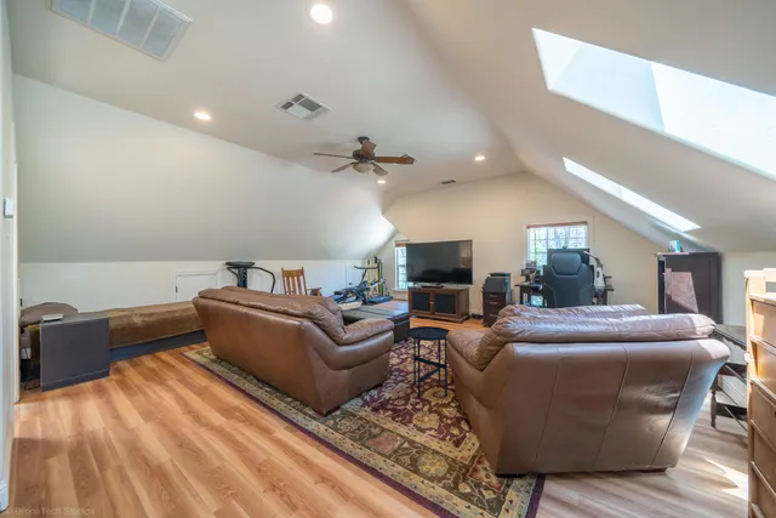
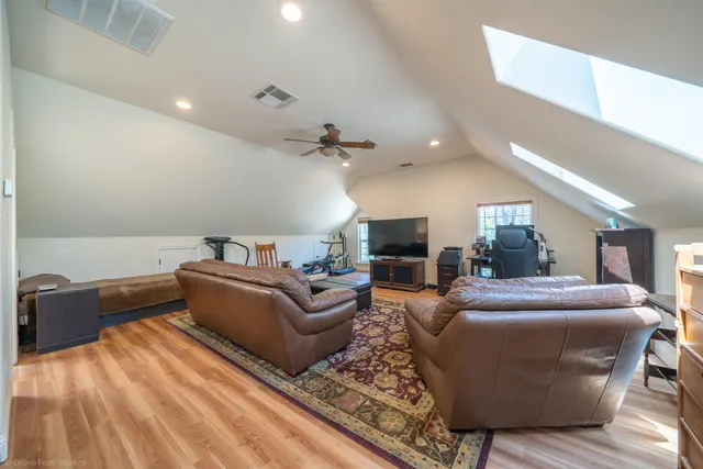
- side table [406,325,451,398]
